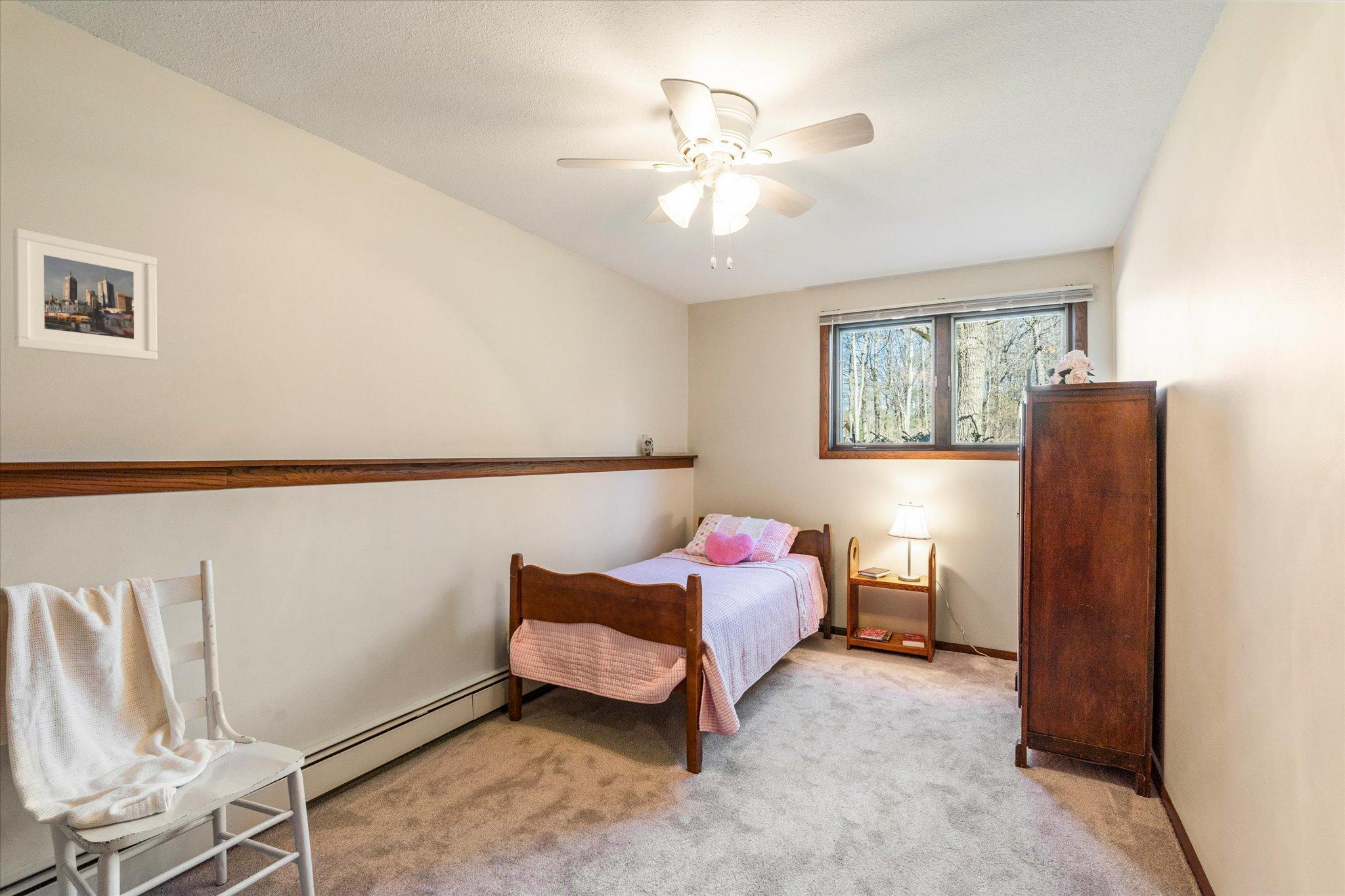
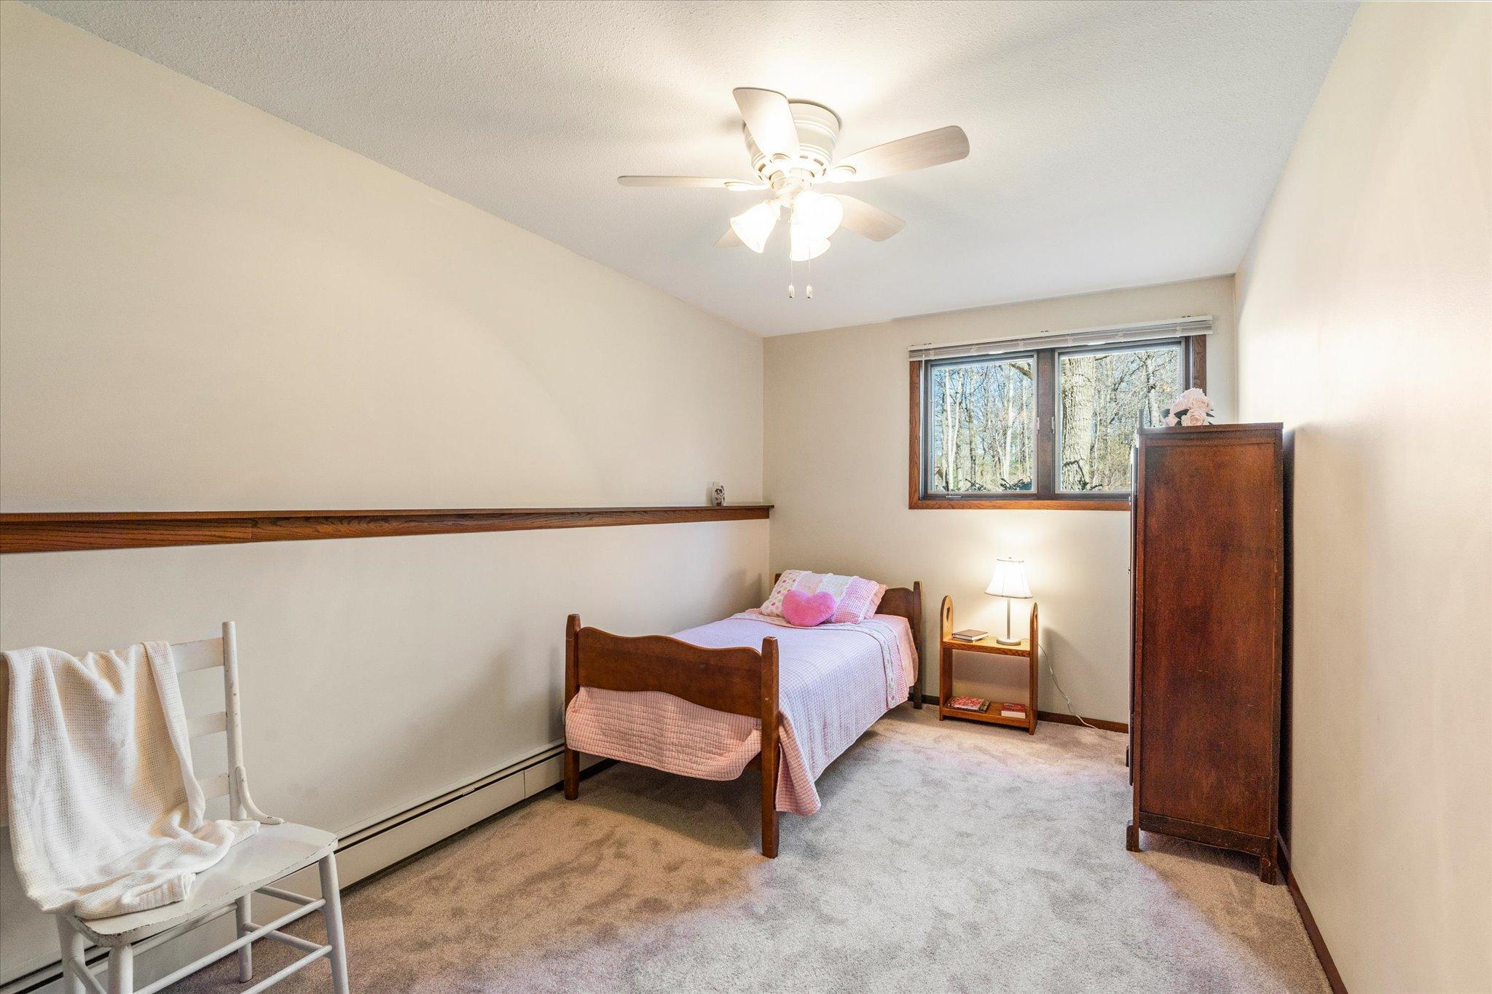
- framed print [12,227,158,361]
